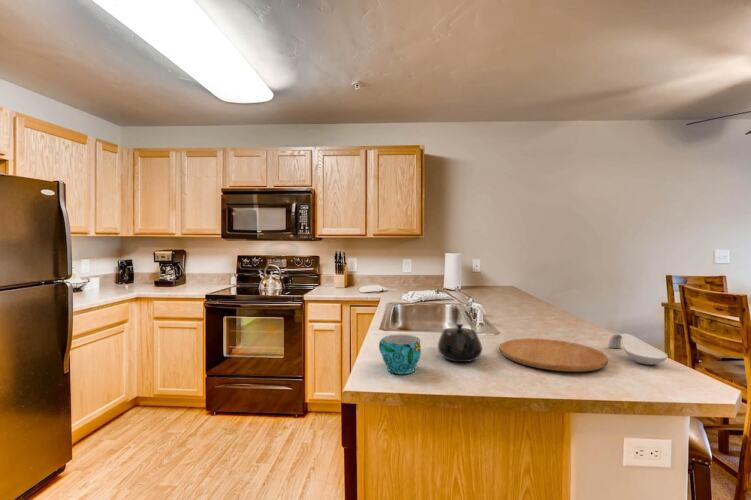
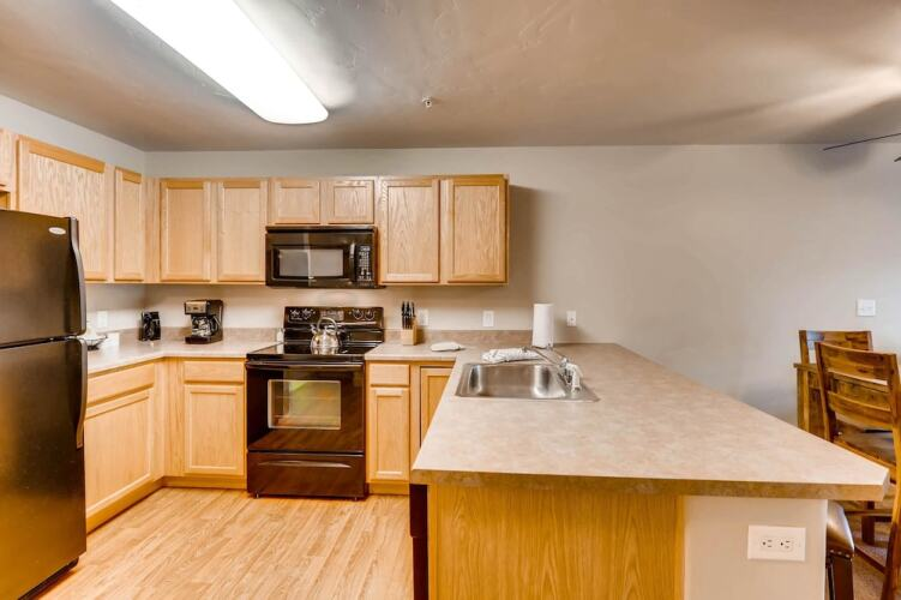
- cutting board [498,337,609,373]
- spoon rest [607,332,669,366]
- teapot [437,323,483,363]
- cup [378,334,422,375]
